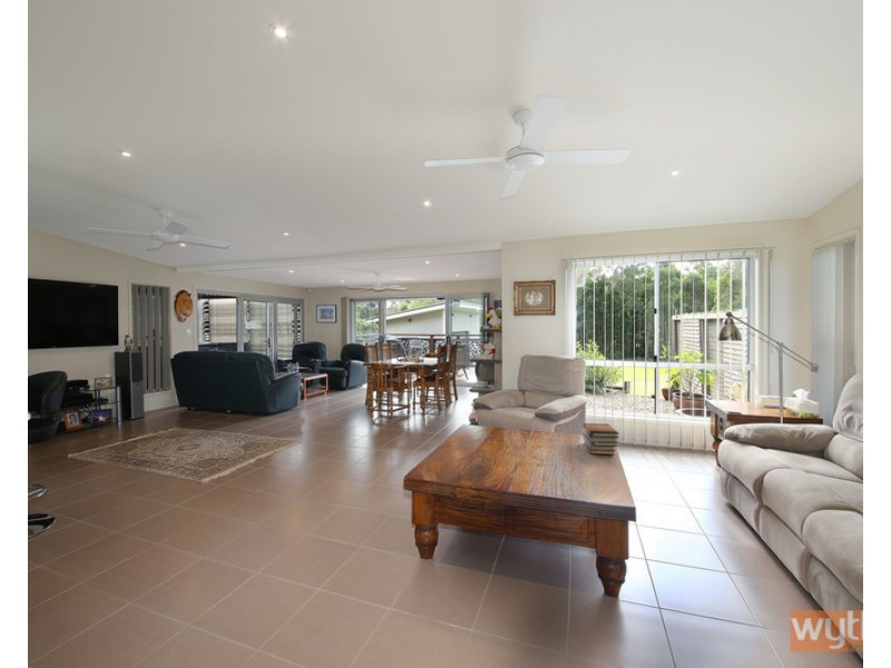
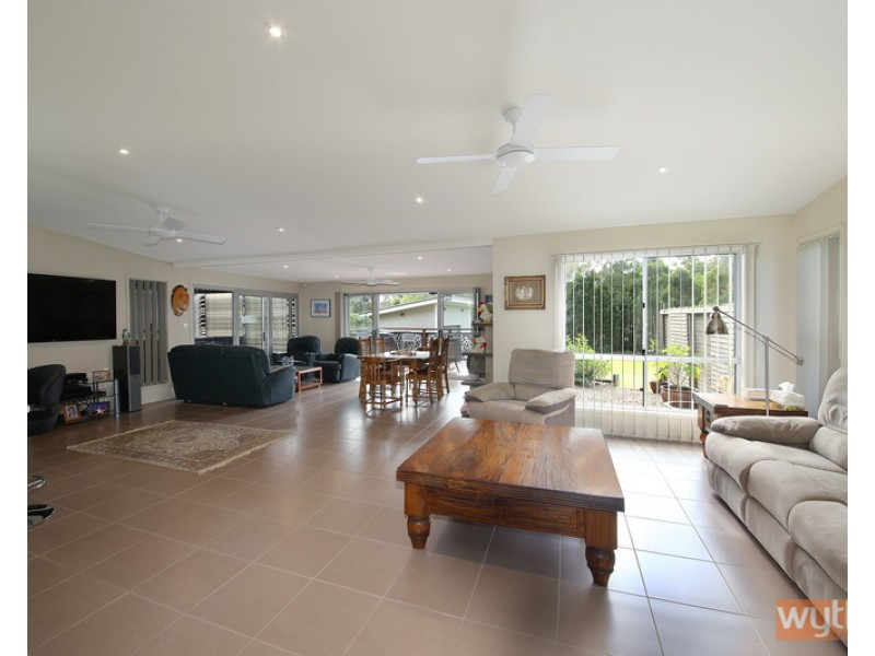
- book stack [581,422,620,455]
